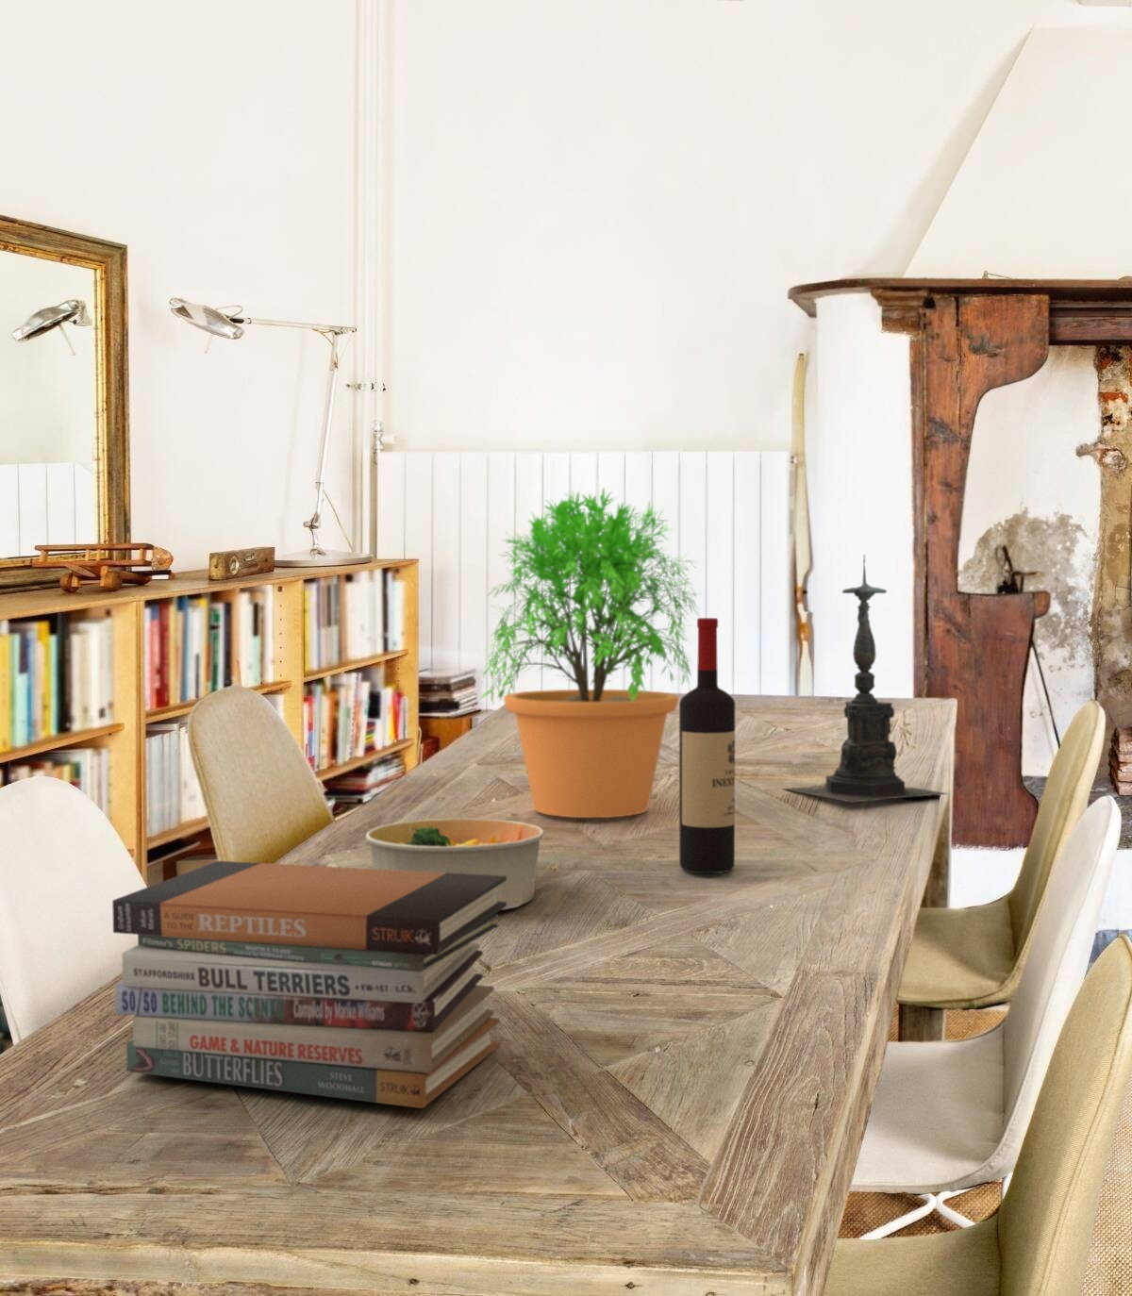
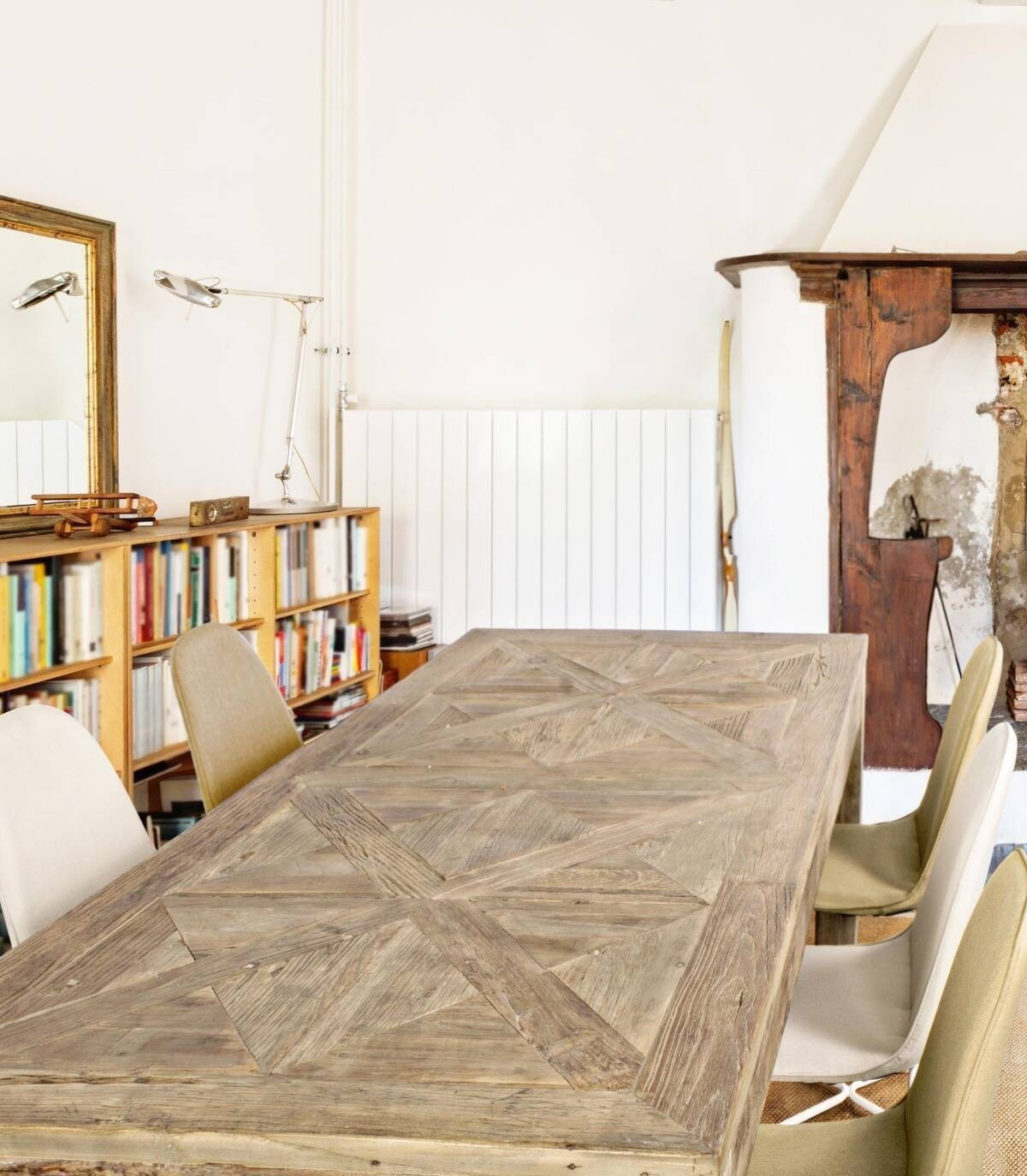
- wine bottle [678,617,736,874]
- candle holder [781,553,950,803]
- bowl [365,818,546,911]
- potted plant [479,486,702,819]
- book stack [111,861,507,1110]
